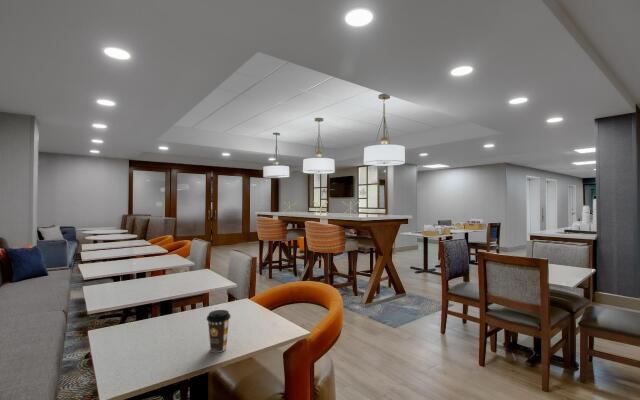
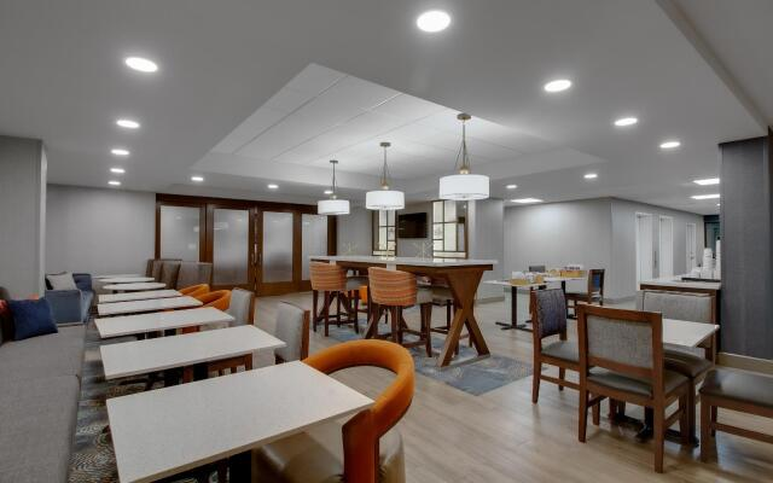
- coffee cup [206,309,232,353]
